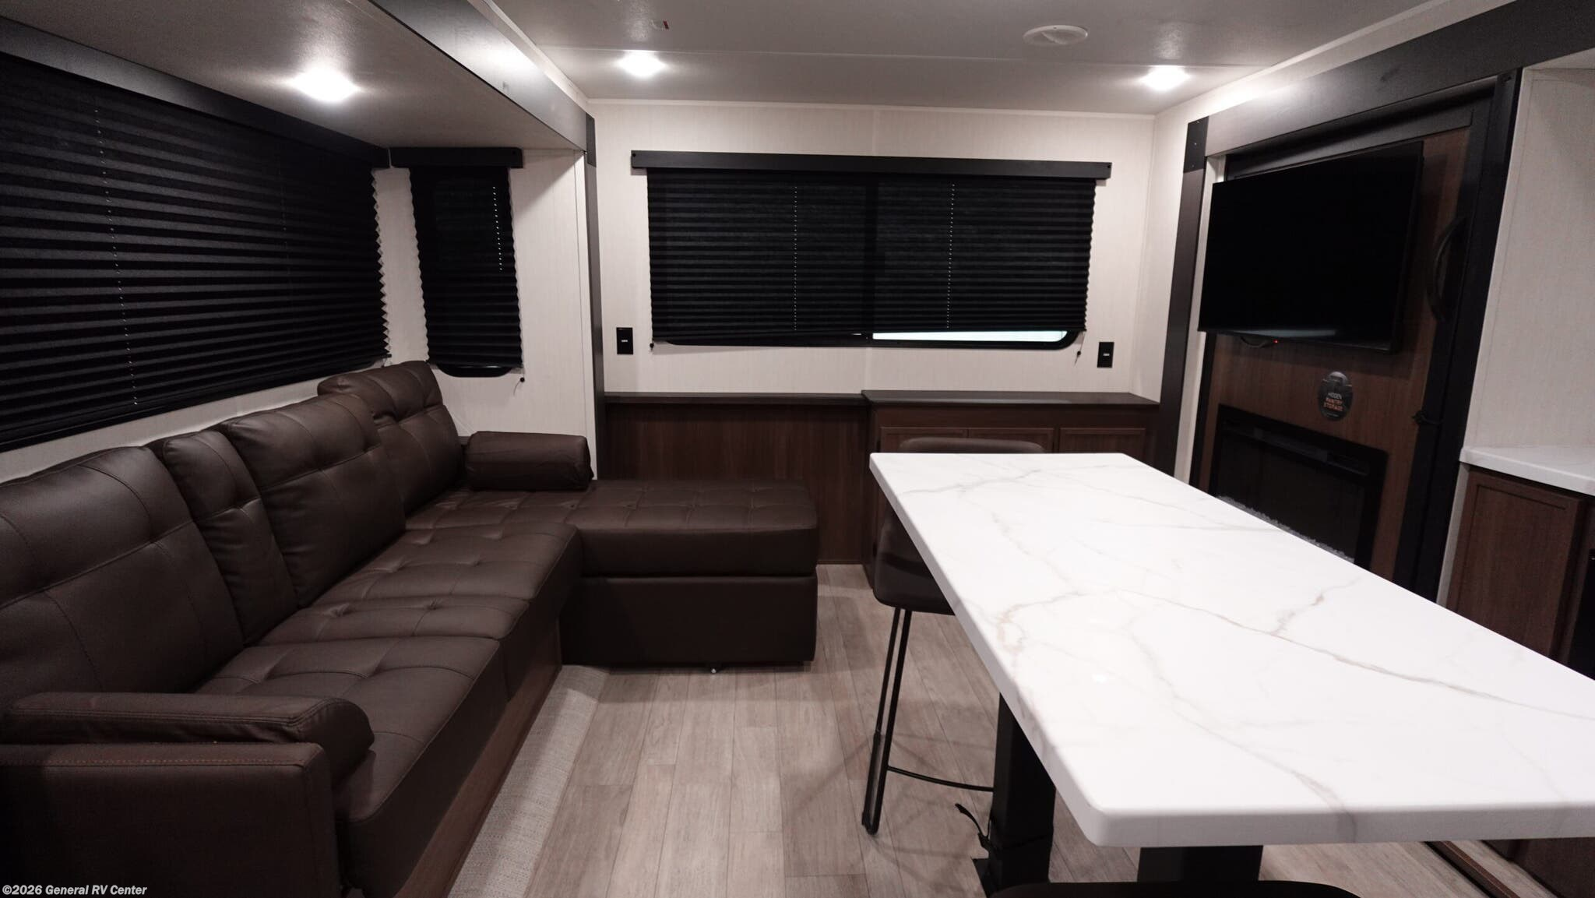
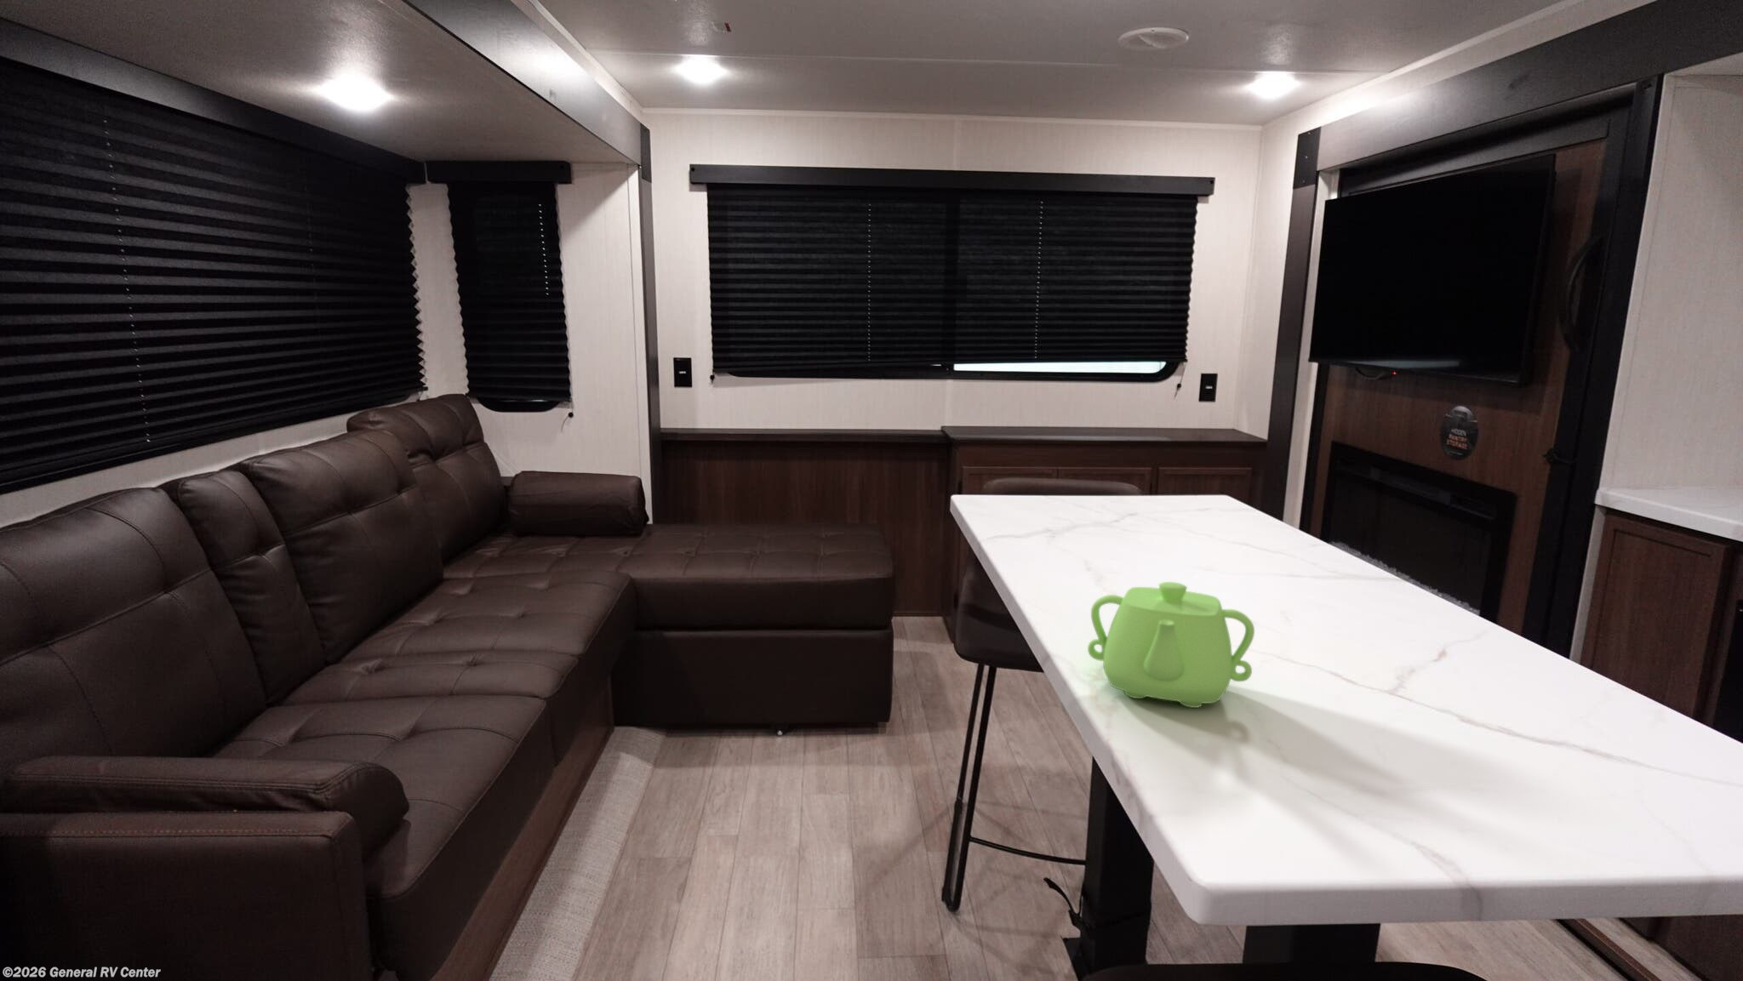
+ teapot [1087,581,1256,708]
